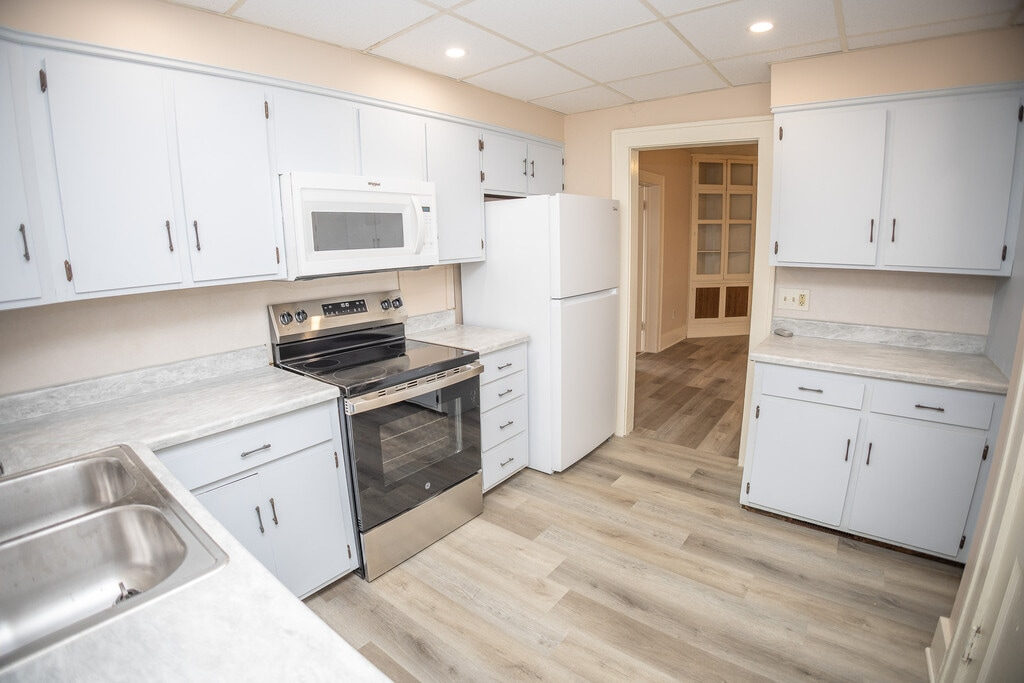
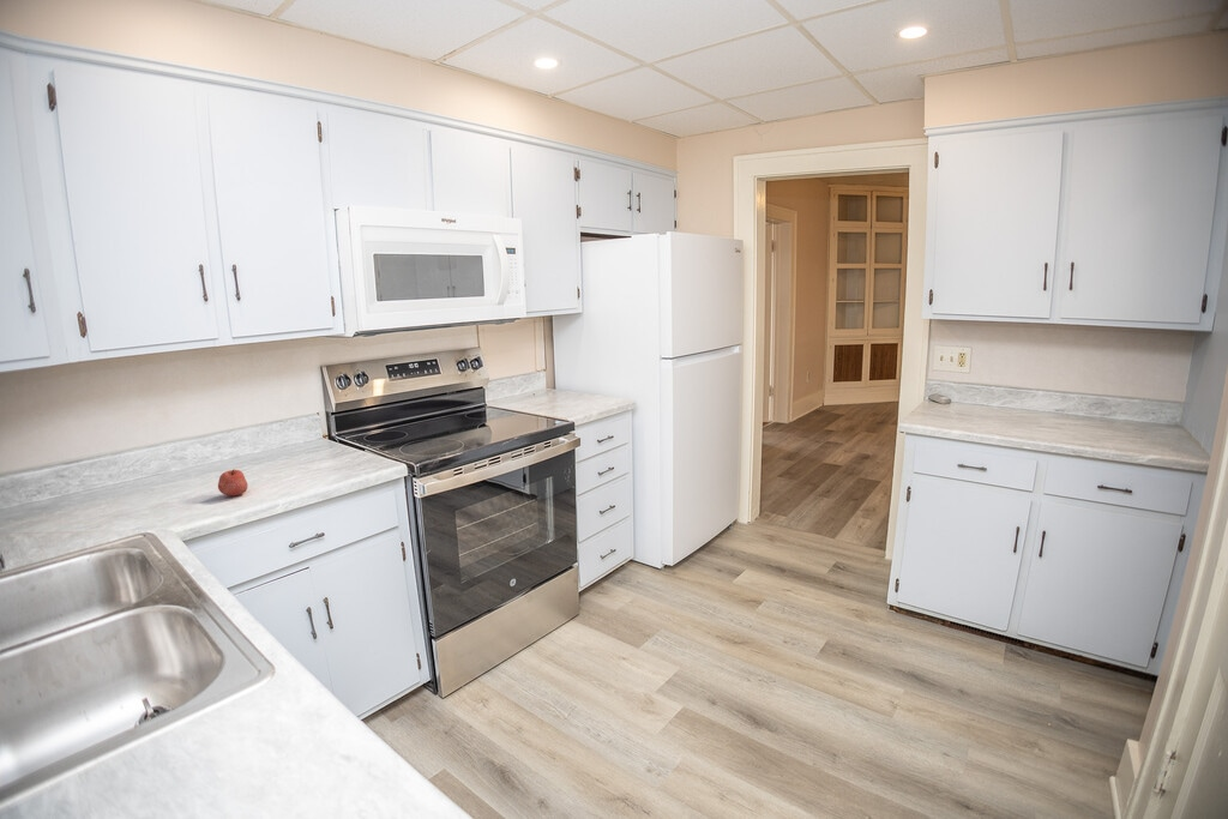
+ apple [217,468,249,496]
